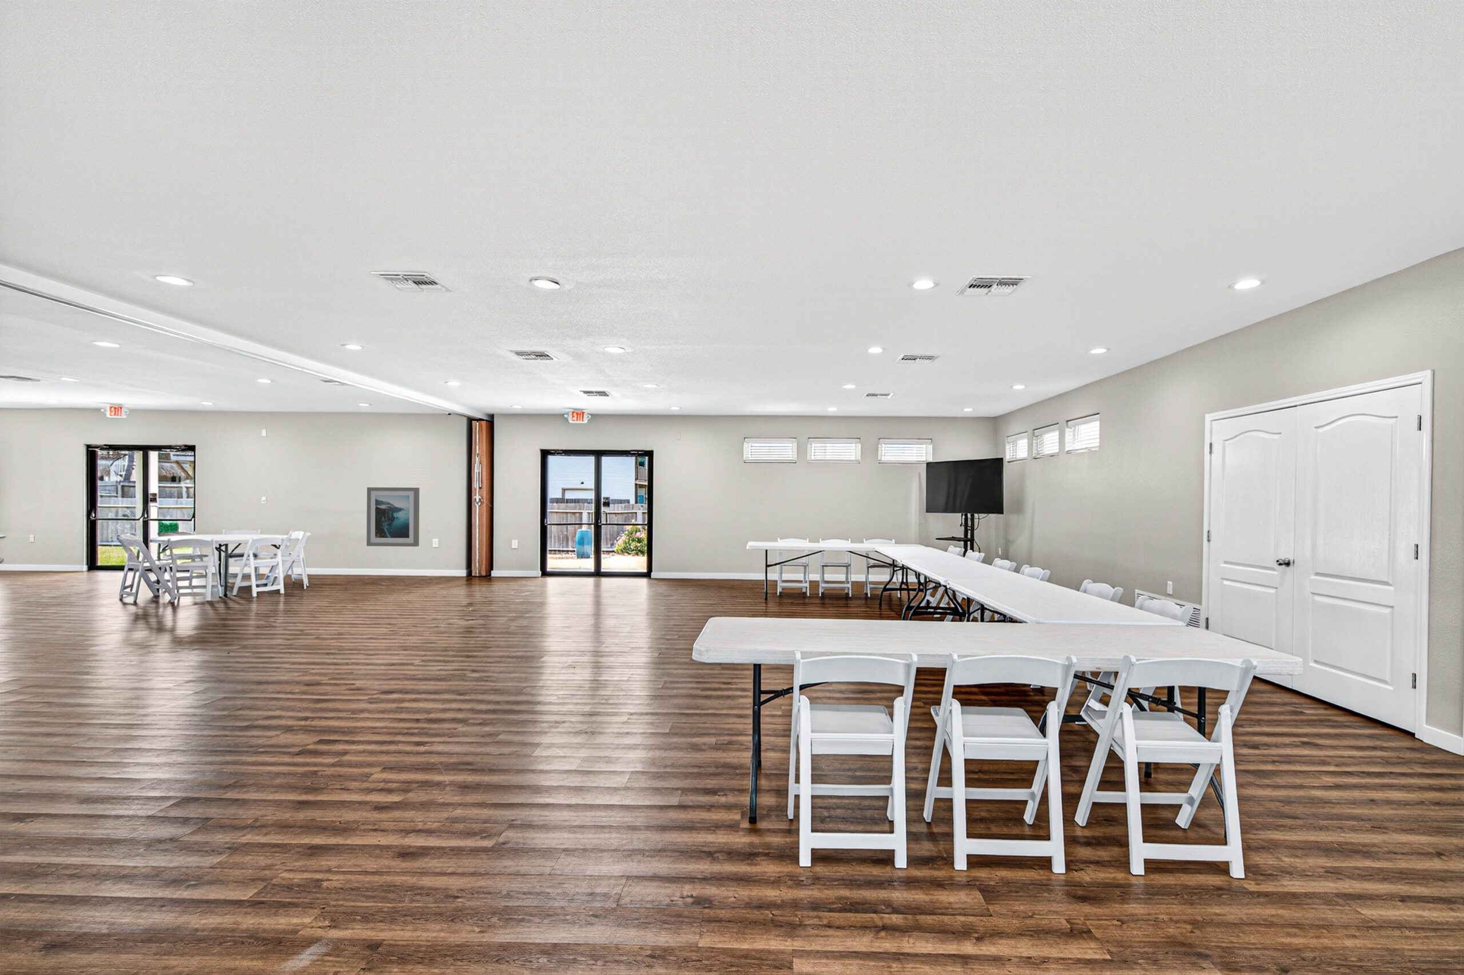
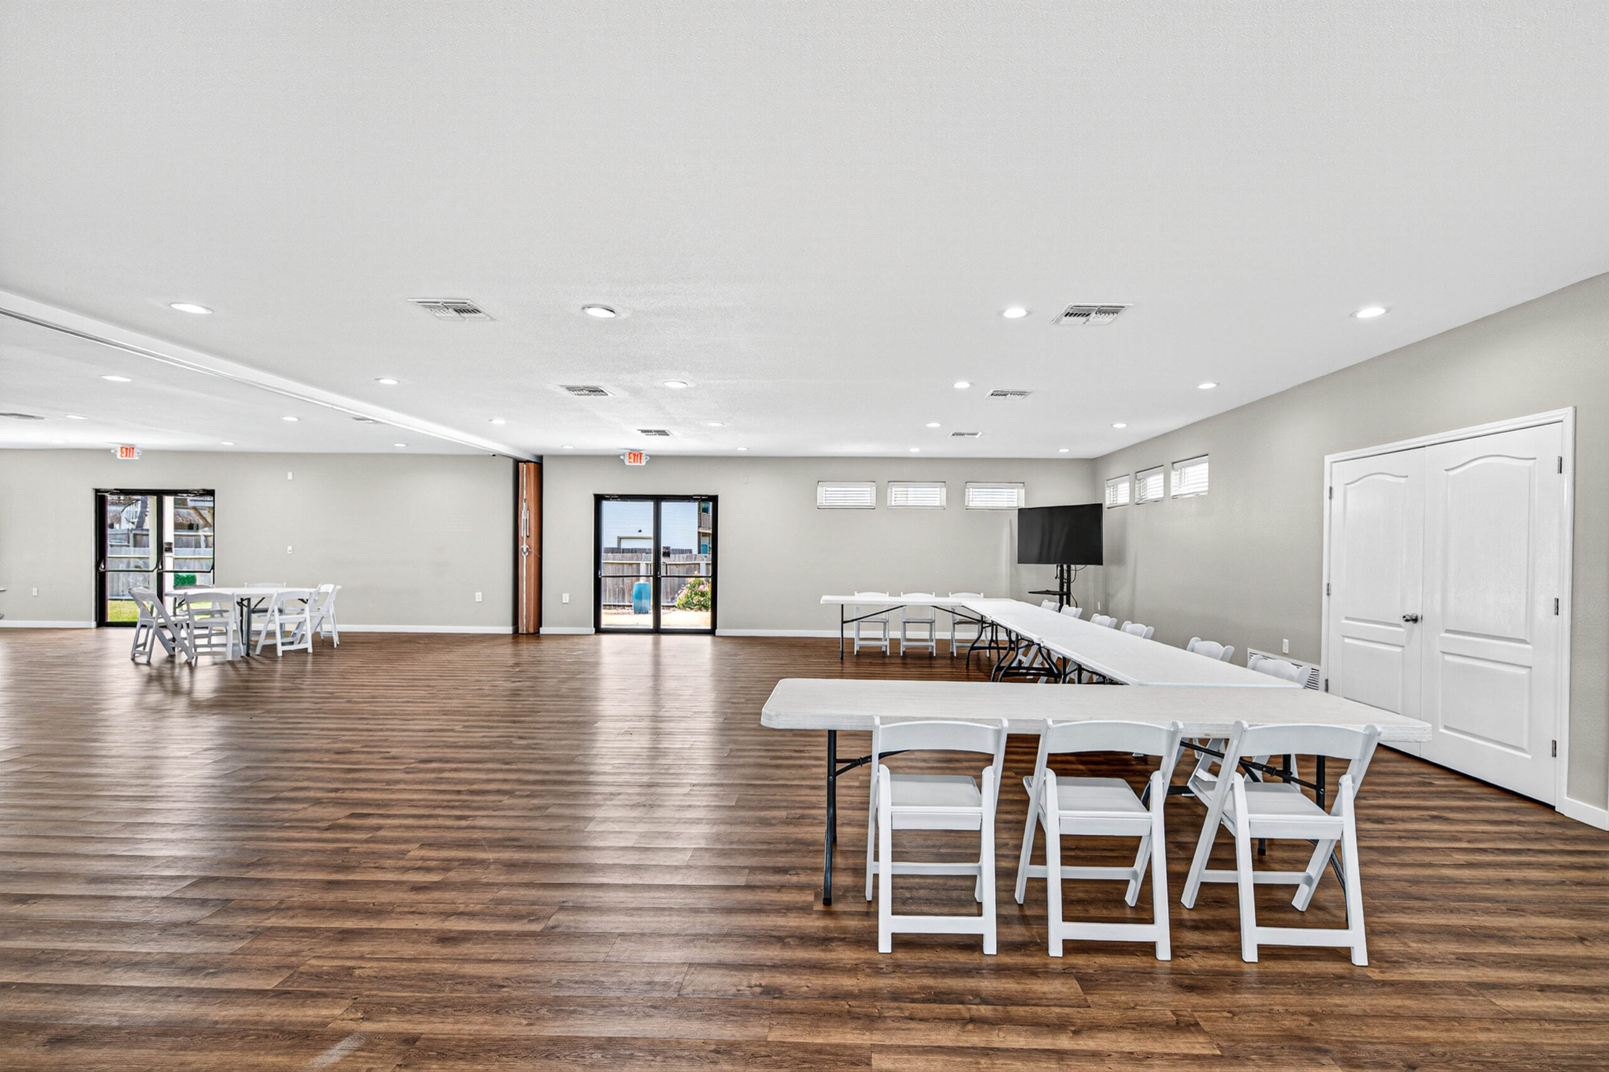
- wall art [366,486,420,547]
